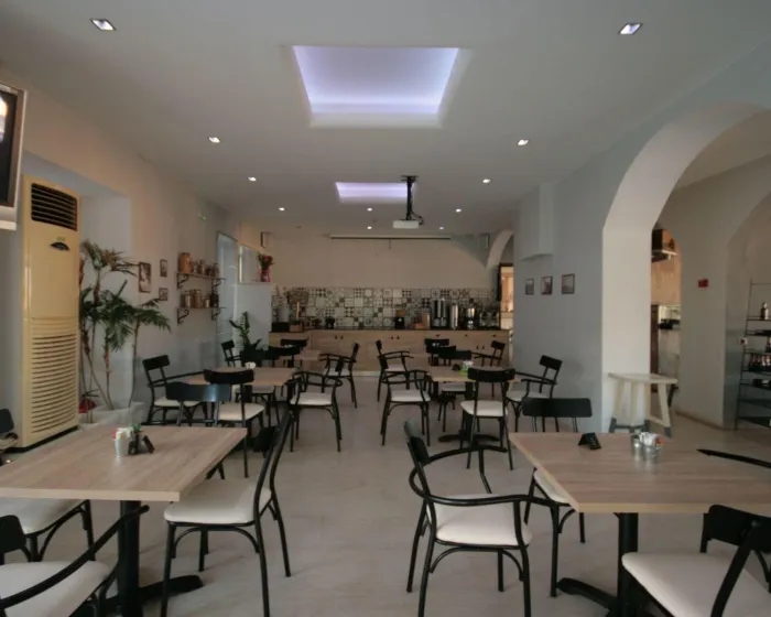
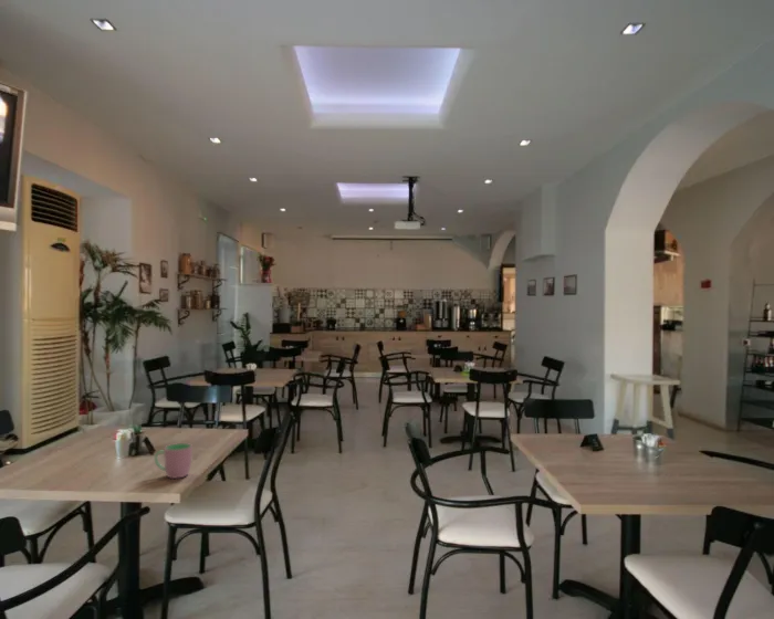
+ cup [154,442,194,480]
